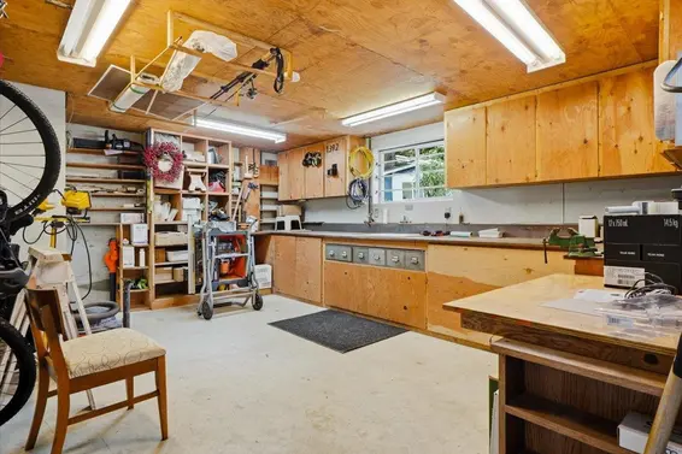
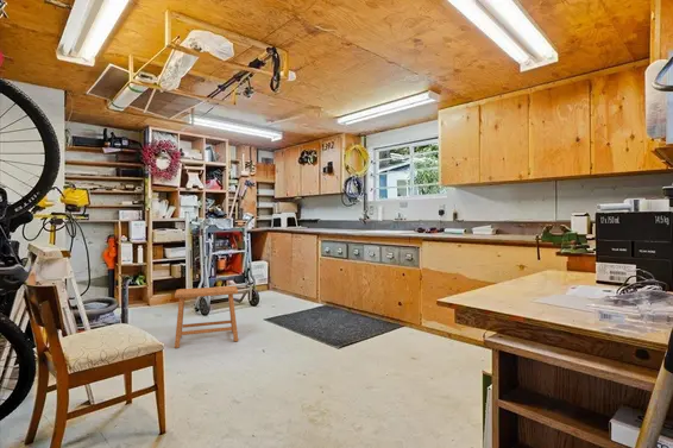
+ stool [174,285,239,349]
